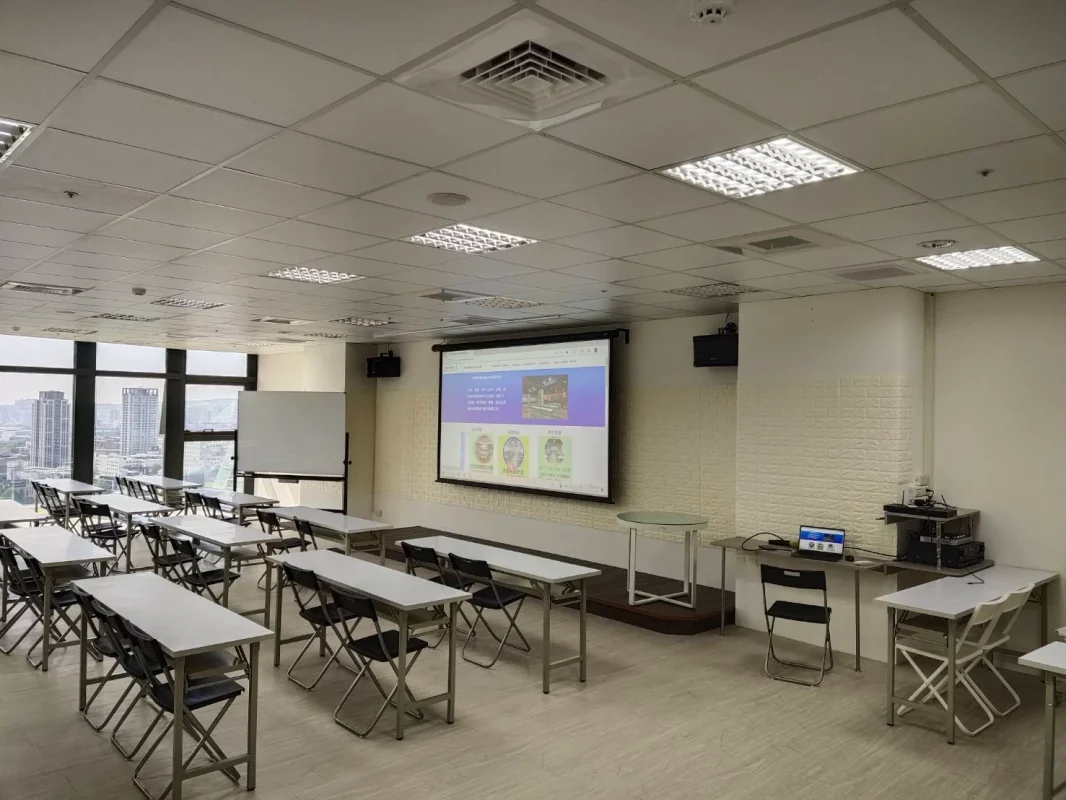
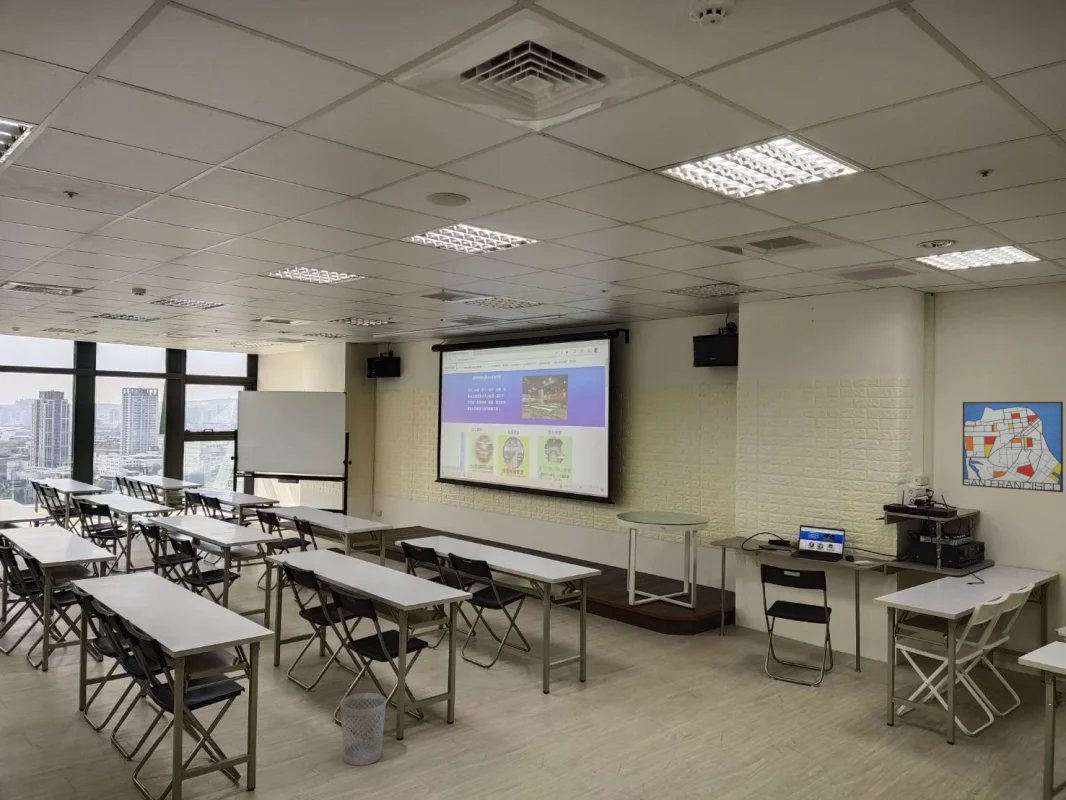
+ wall art [962,401,1064,493]
+ wastebasket [339,692,387,766]
